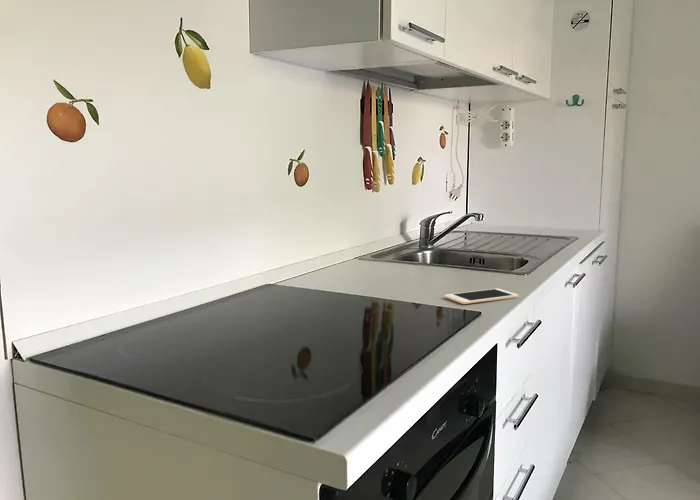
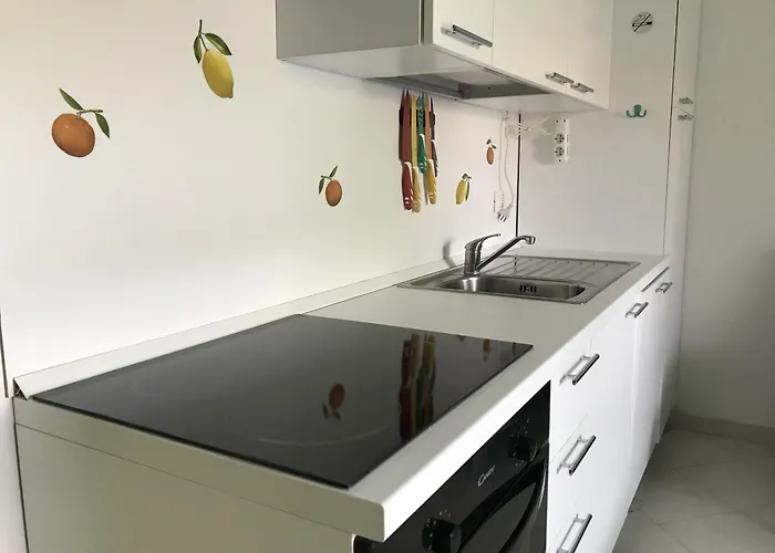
- cell phone [444,287,519,305]
